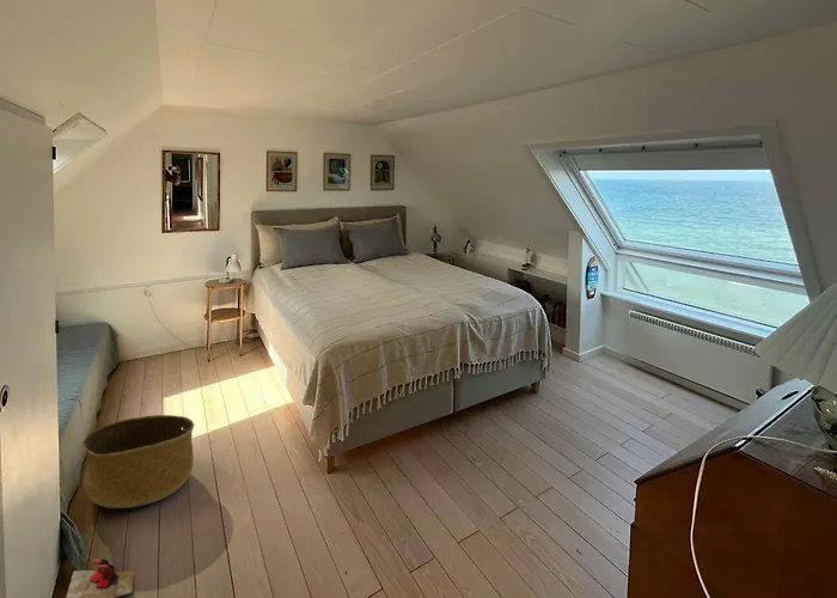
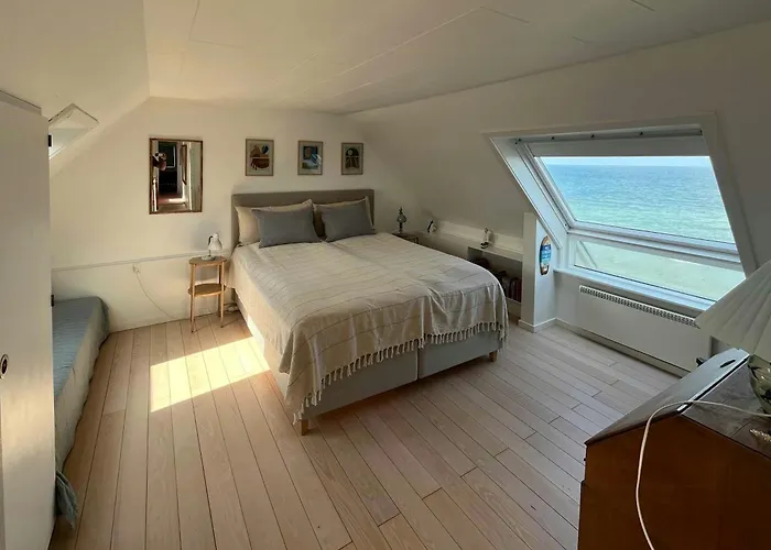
- slippers [66,557,135,598]
- basket [81,414,195,509]
